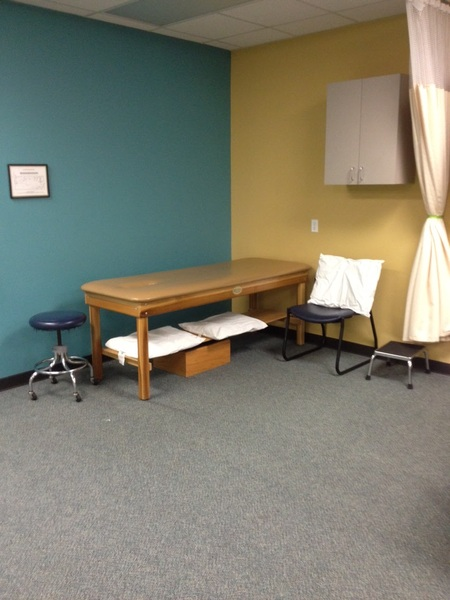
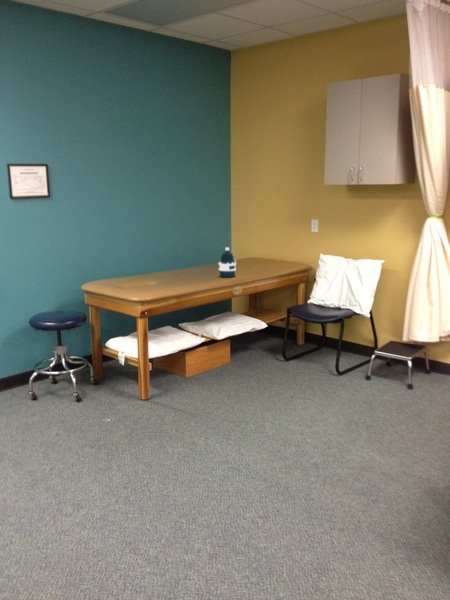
+ water bottle [218,247,237,278]
